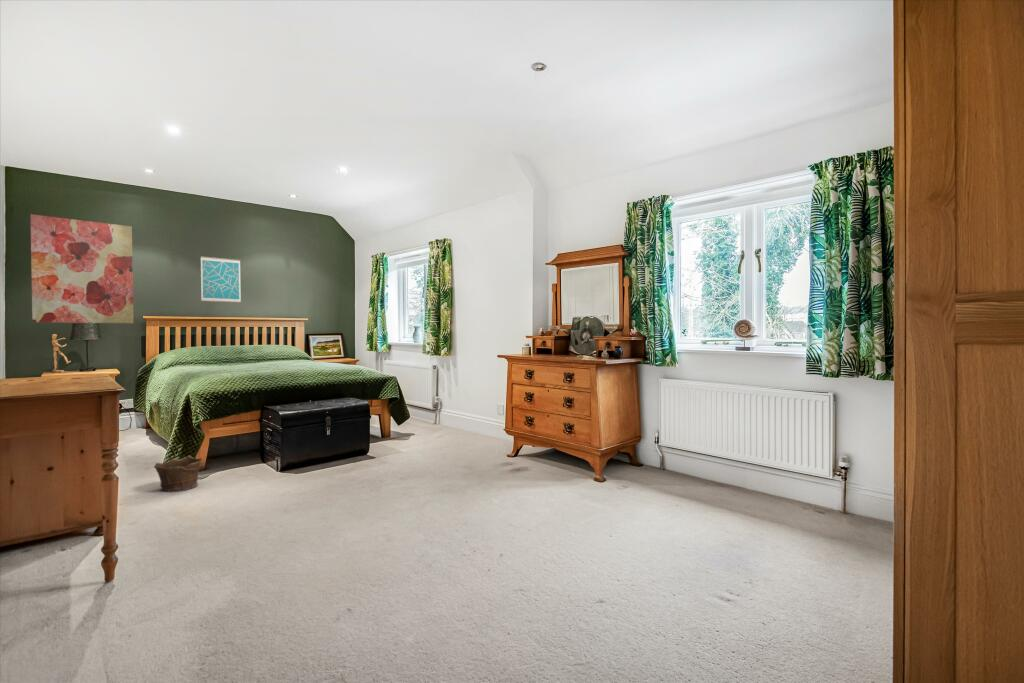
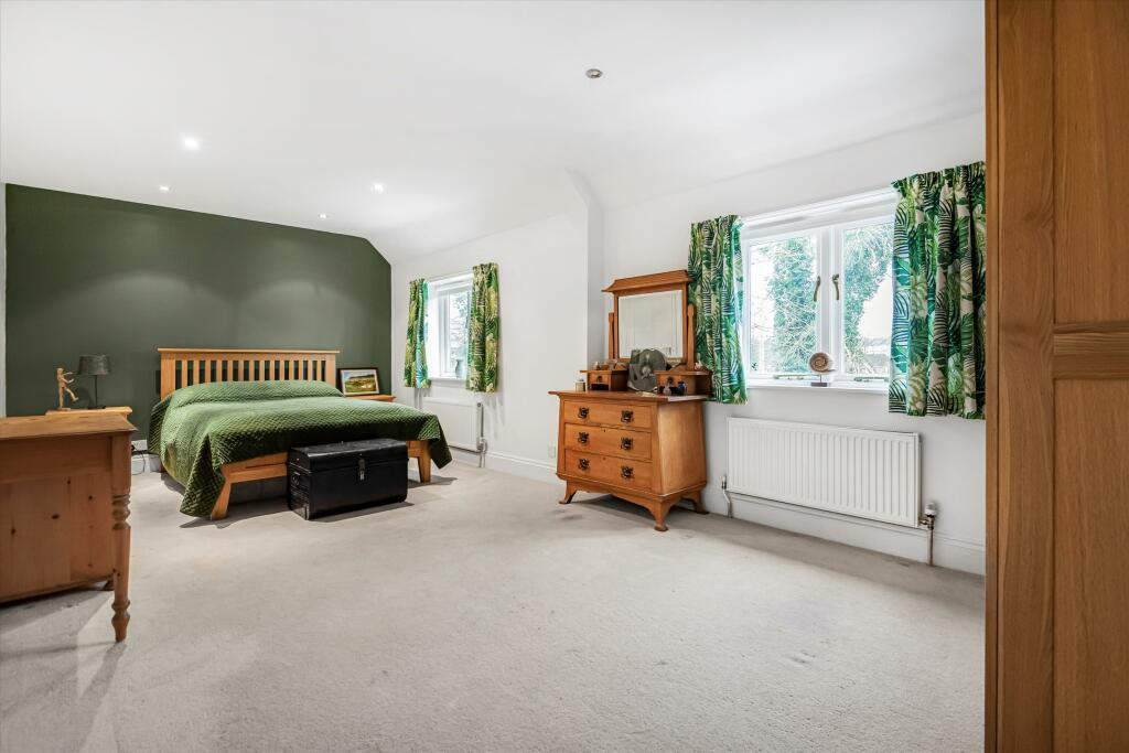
- wall art [200,255,242,304]
- clay pot [153,455,203,493]
- wall art [29,213,135,324]
